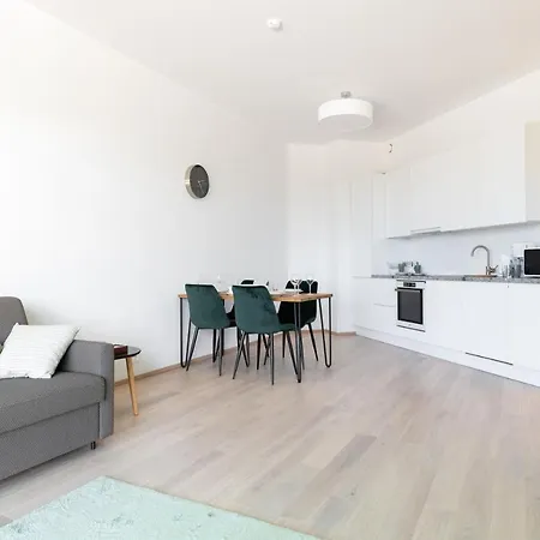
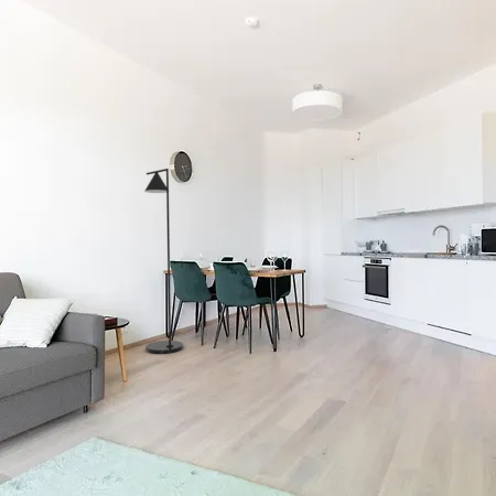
+ floor lamp [143,168,184,355]
